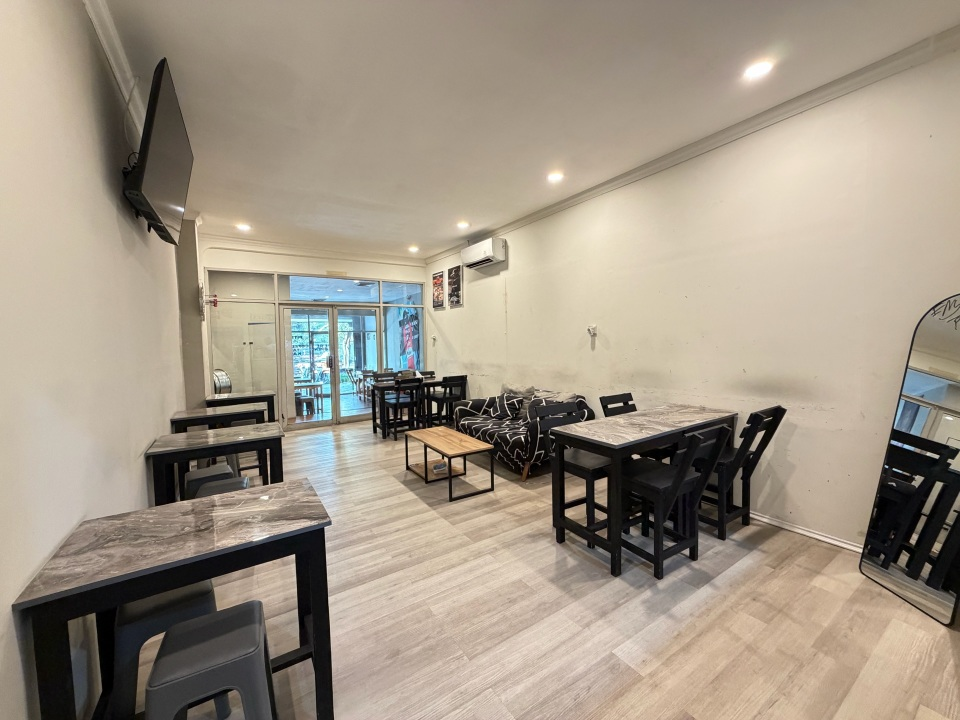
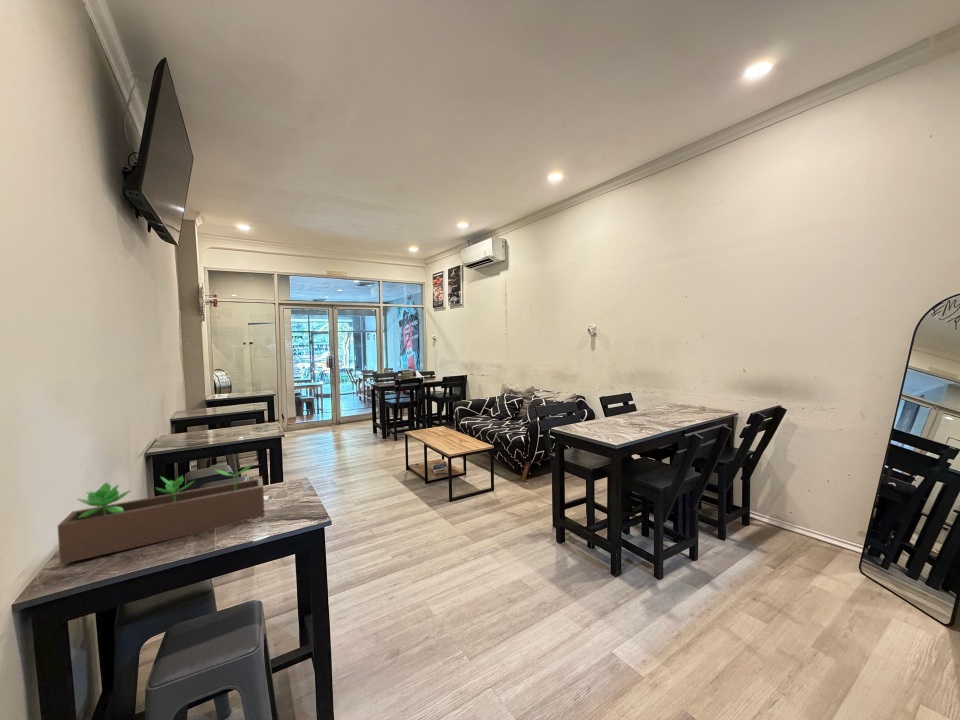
+ succulent planter [57,462,266,565]
